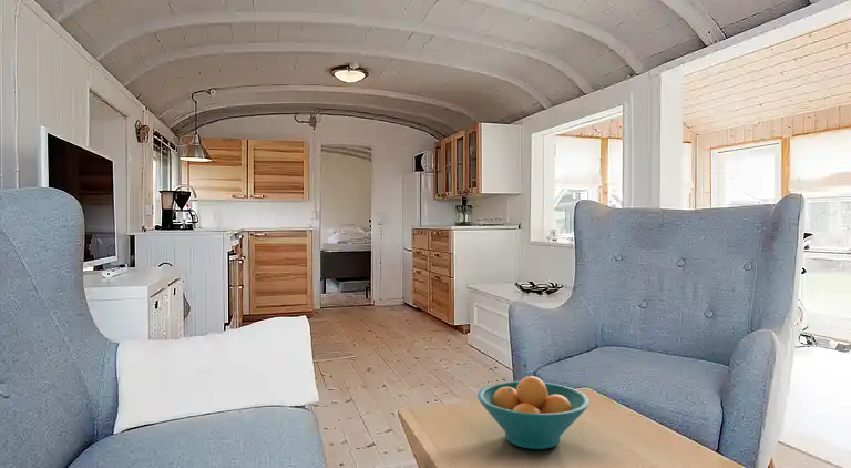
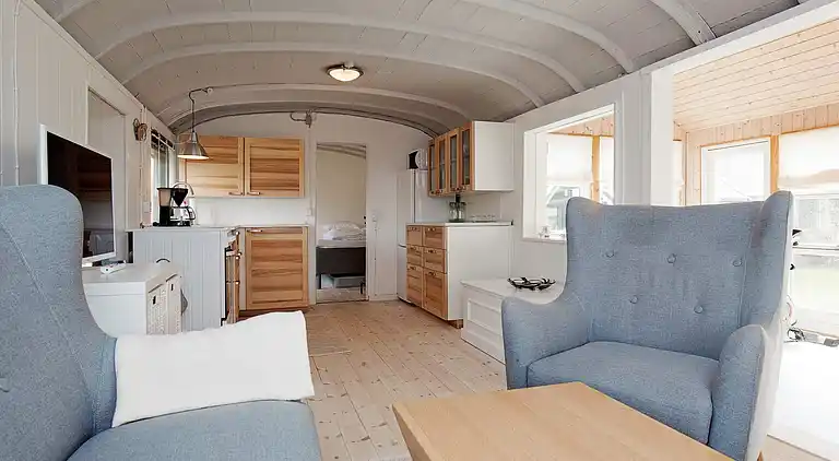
- fruit bowl [476,375,591,450]
